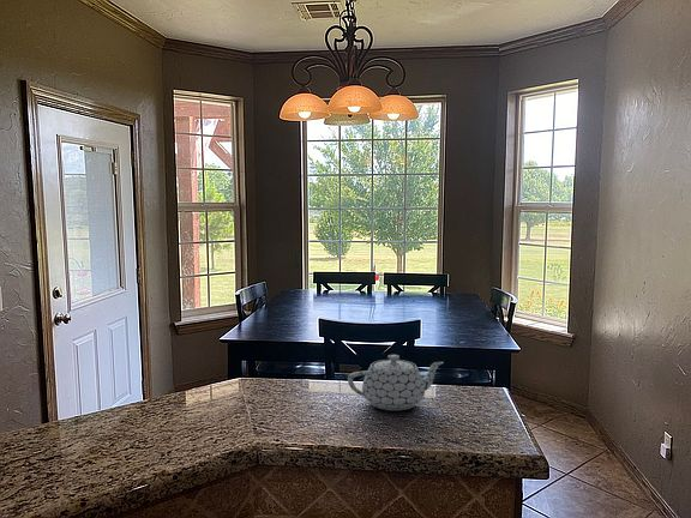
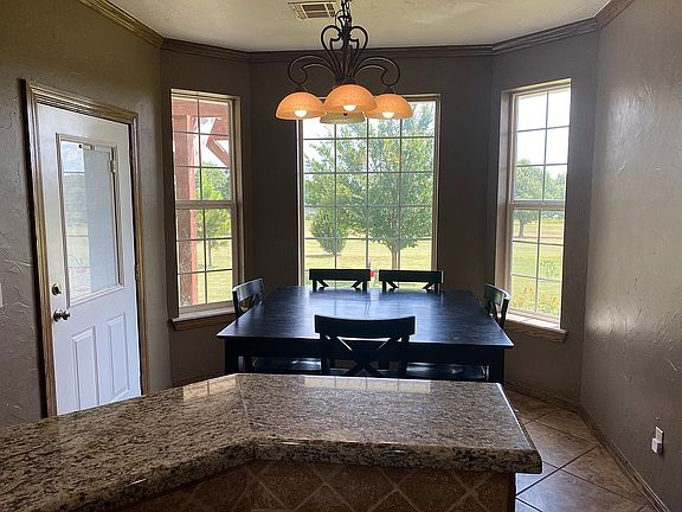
- teapot [347,354,444,411]
